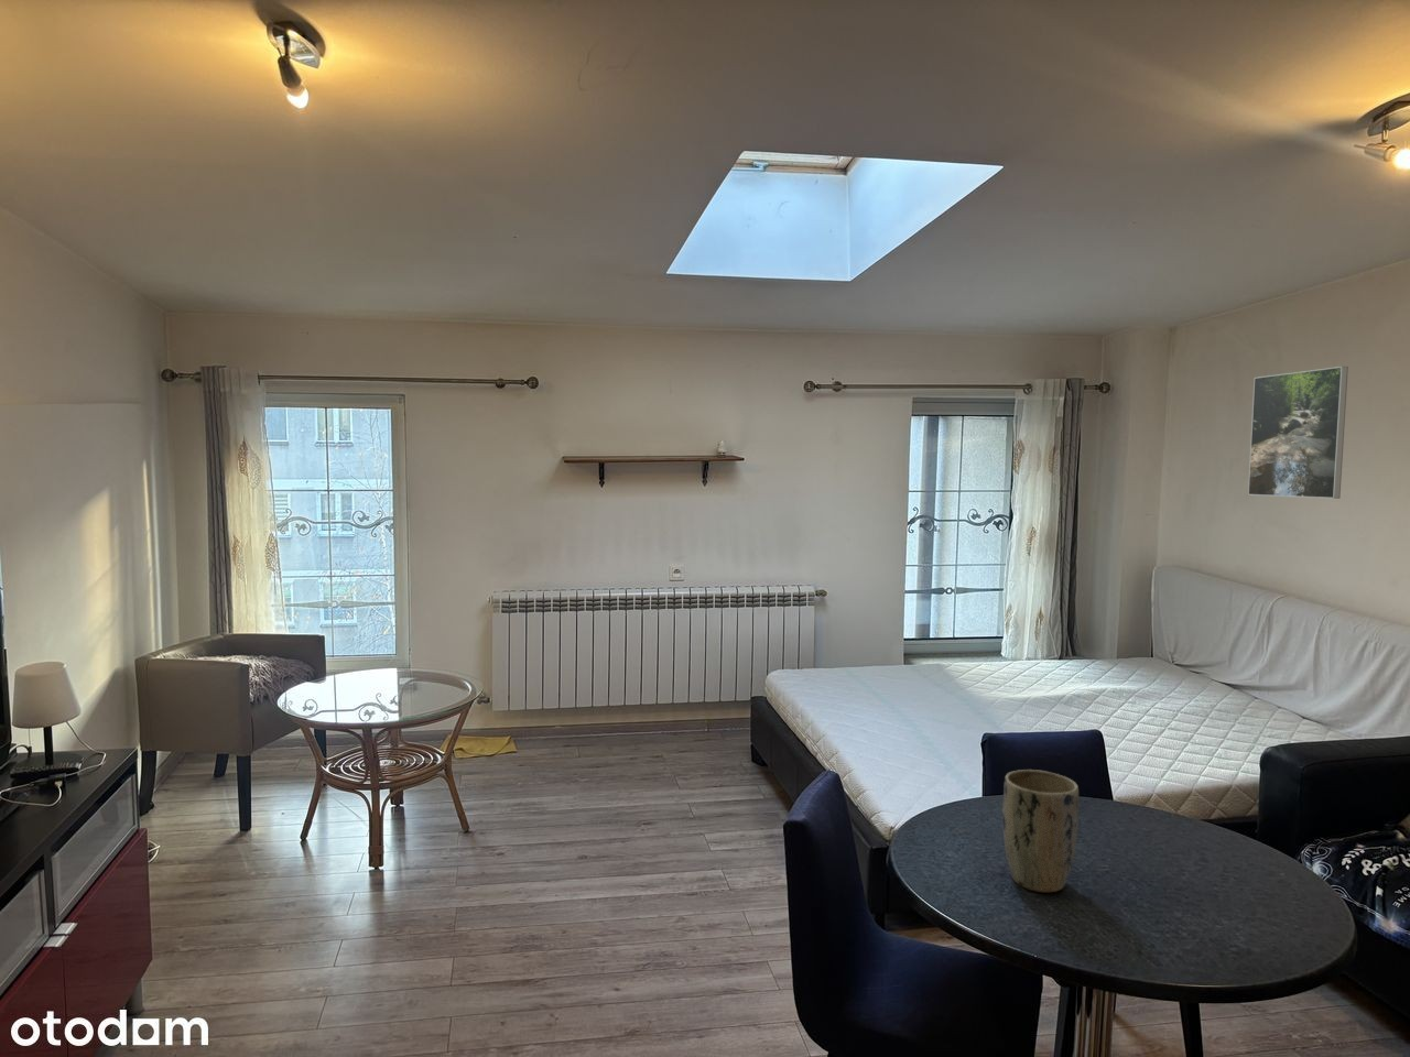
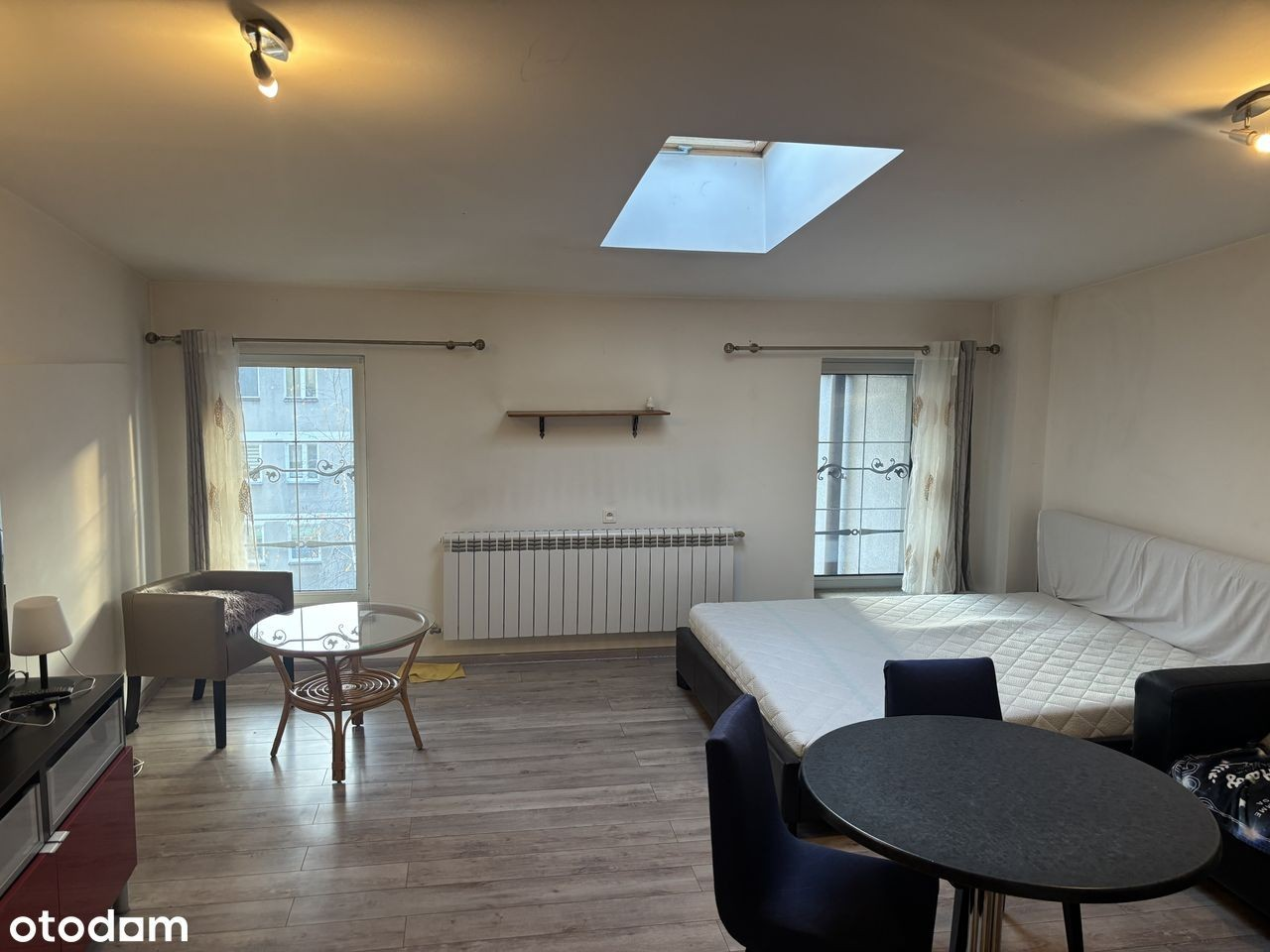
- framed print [1247,365,1349,500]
- plant pot [1001,768,1079,894]
